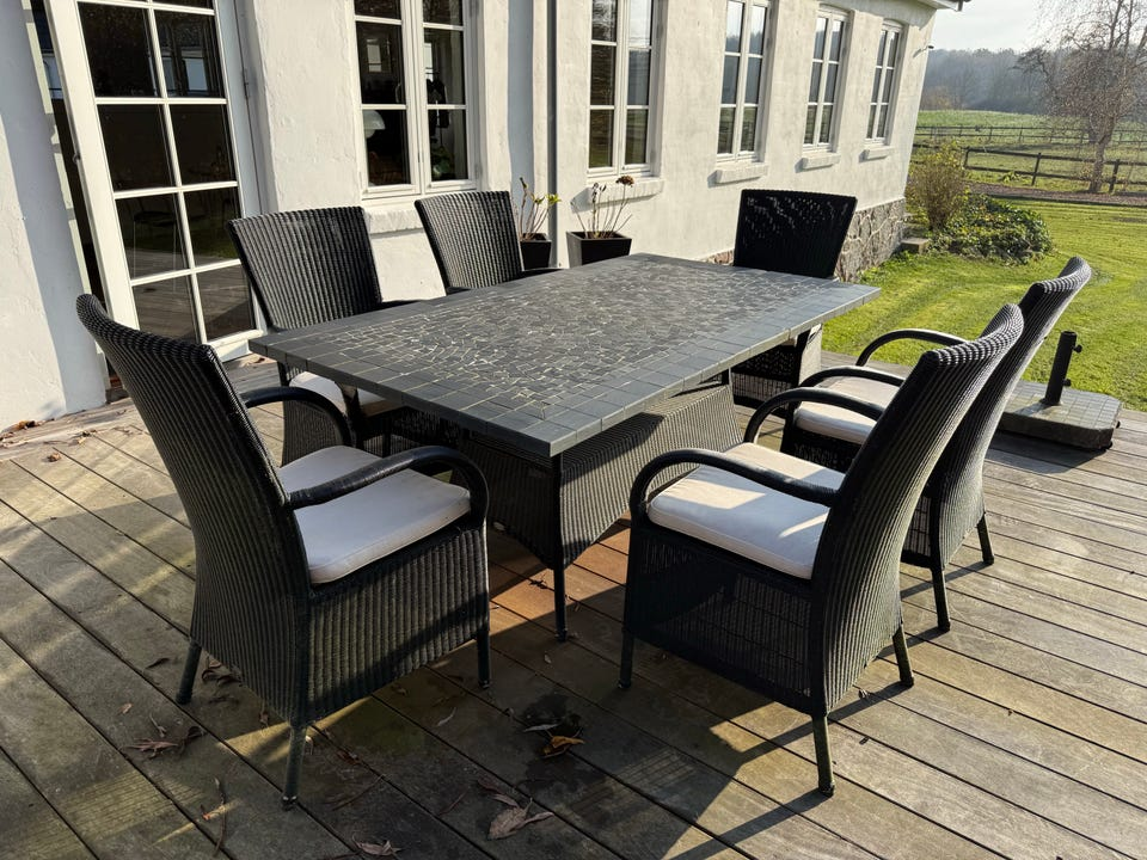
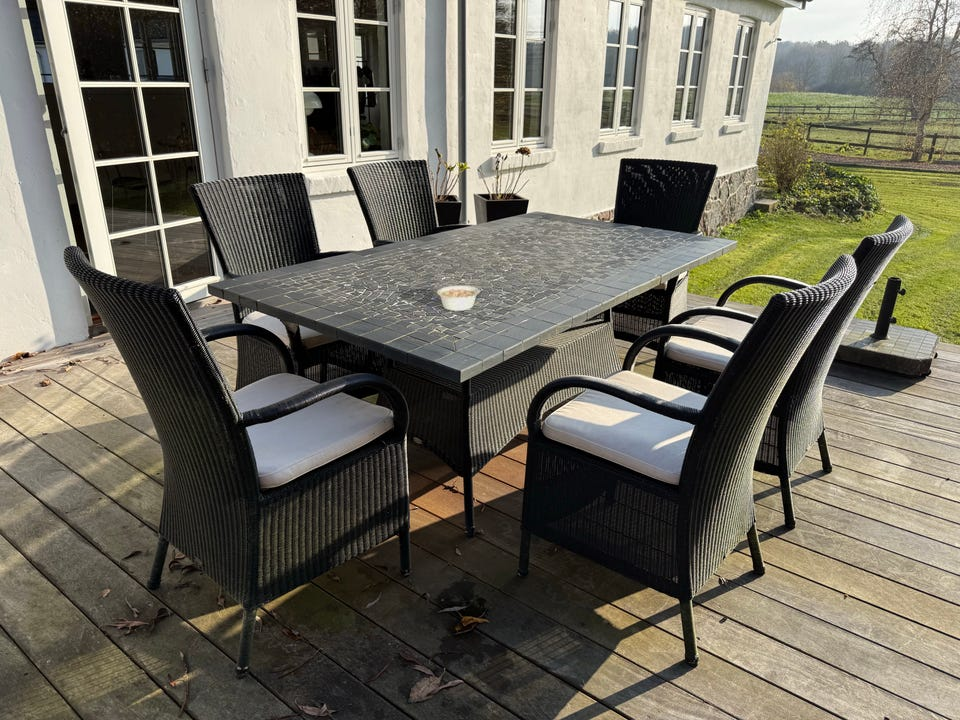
+ legume [436,284,489,312]
